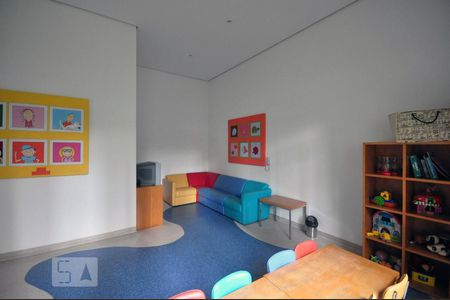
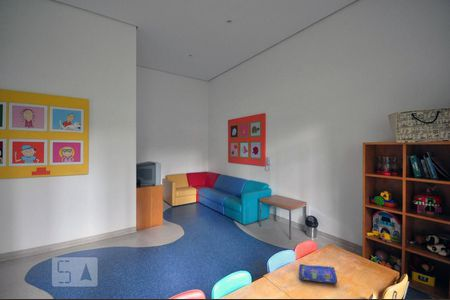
+ pencil case [298,263,338,285]
